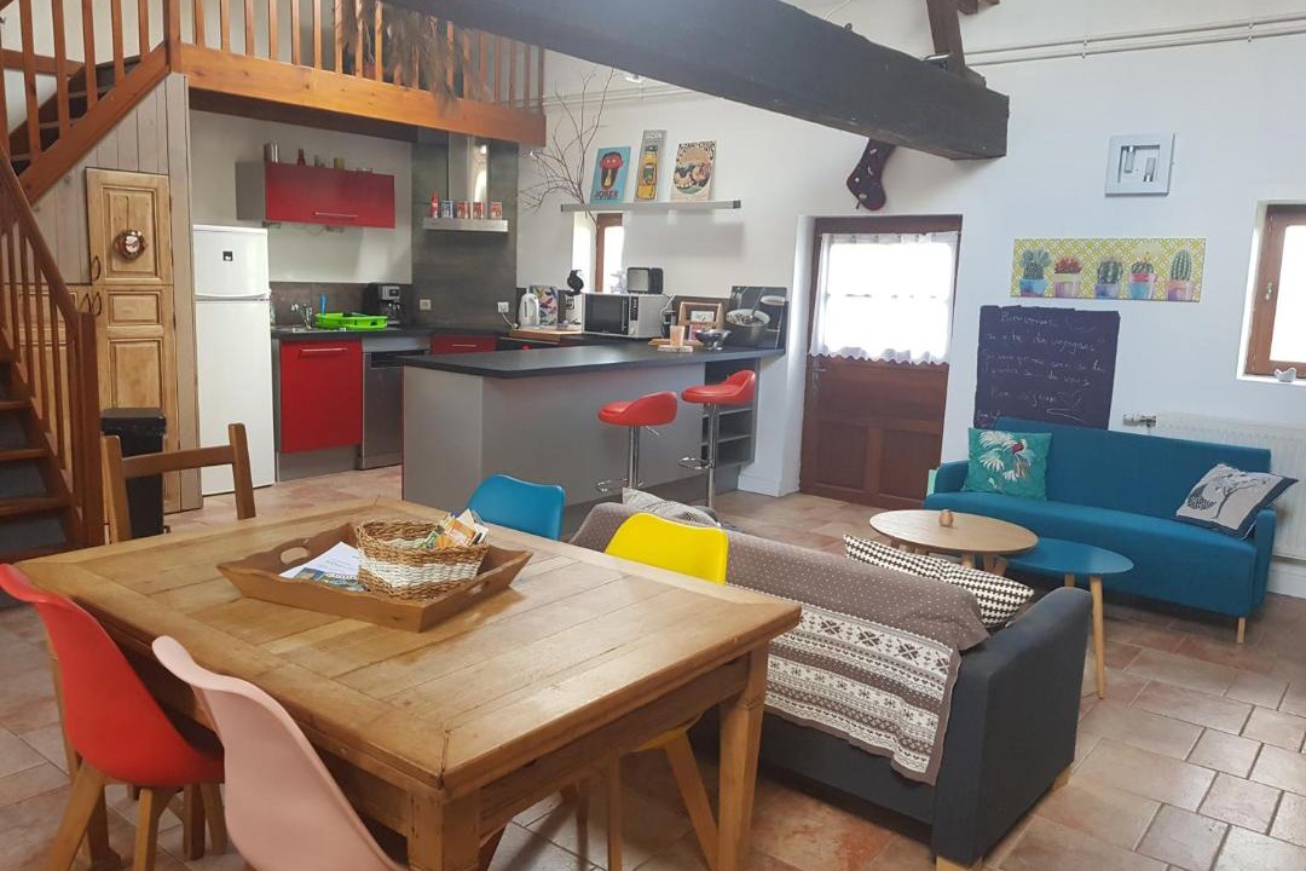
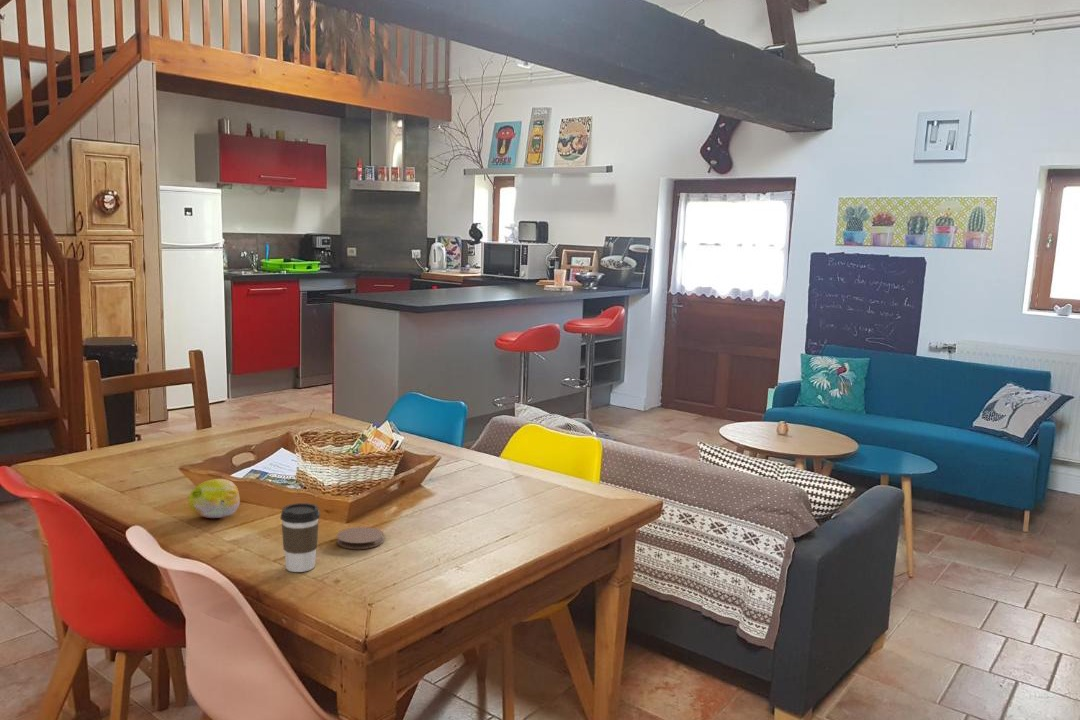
+ coaster [336,526,385,550]
+ fruit [187,478,241,519]
+ coffee cup [280,502,321,573]
